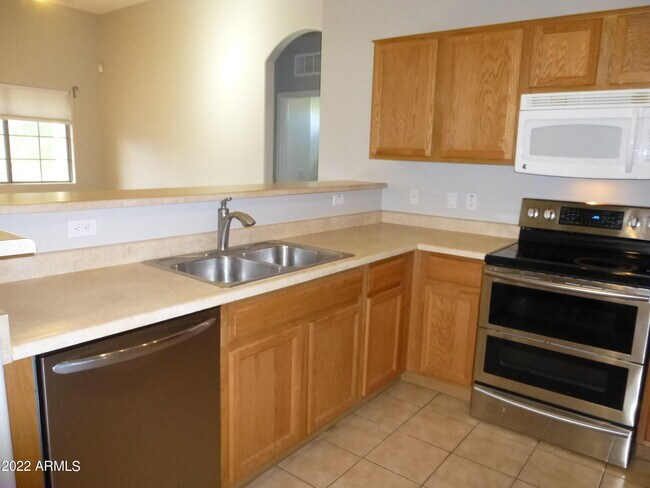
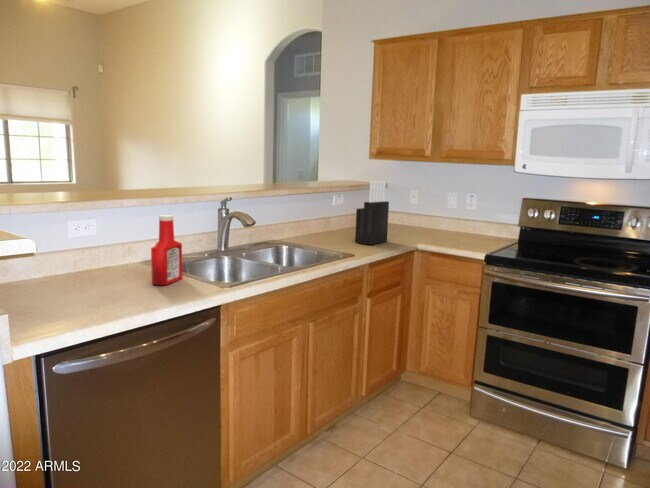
+ soap bottle [150,214,183,286]
+ knife block [354,180,390,246]
